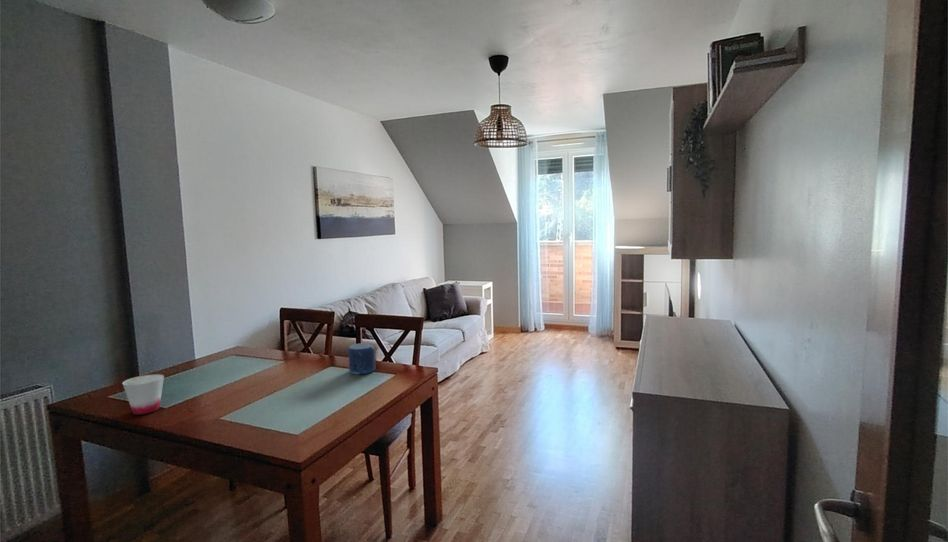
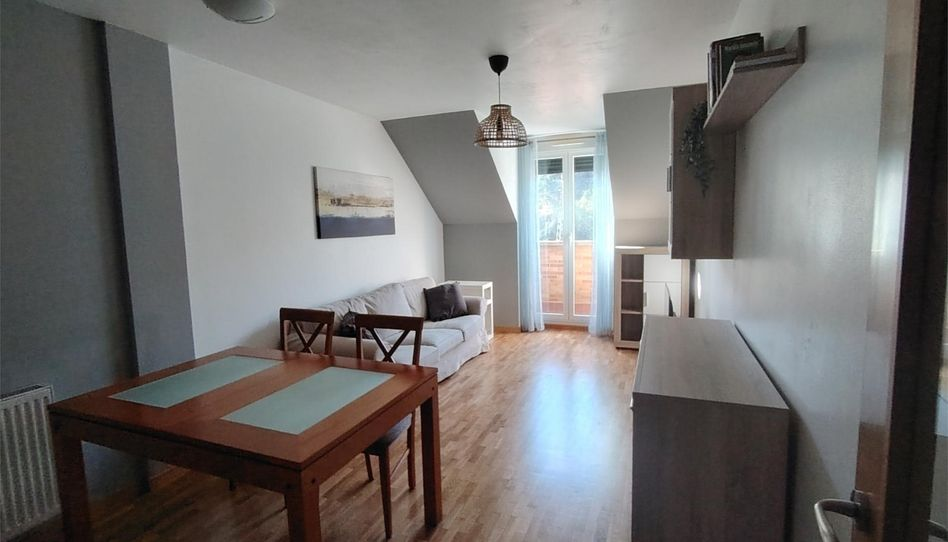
- cup [121,373,165,416]
- candle [347,342,376,375]
